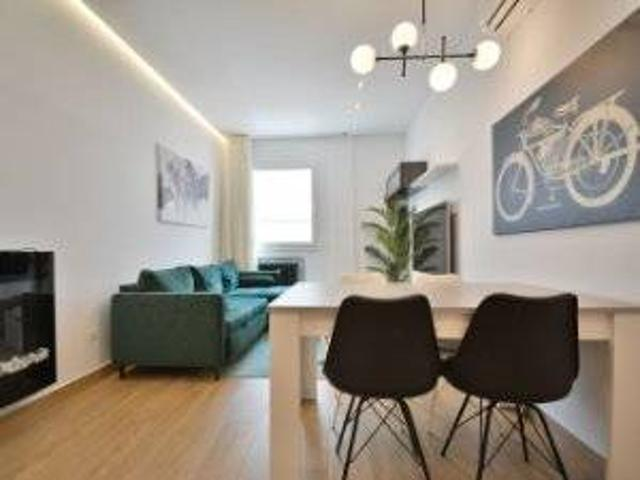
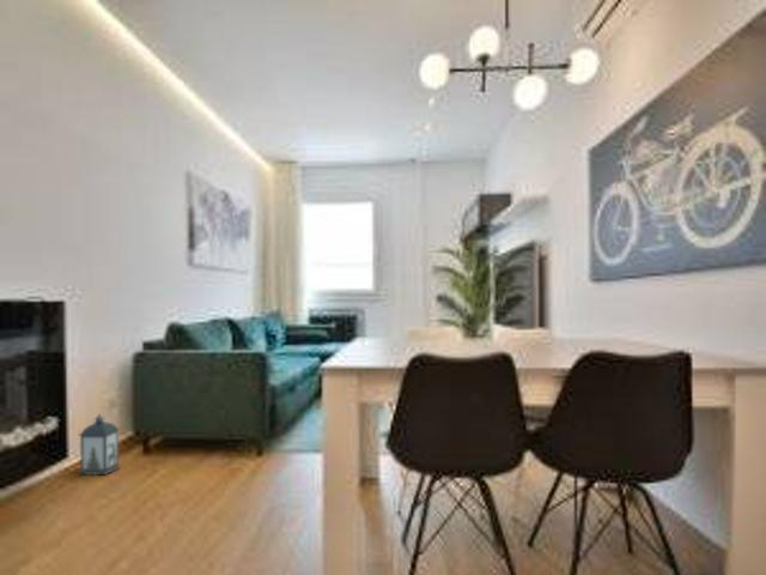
+ lantern [77,412,122,477]
